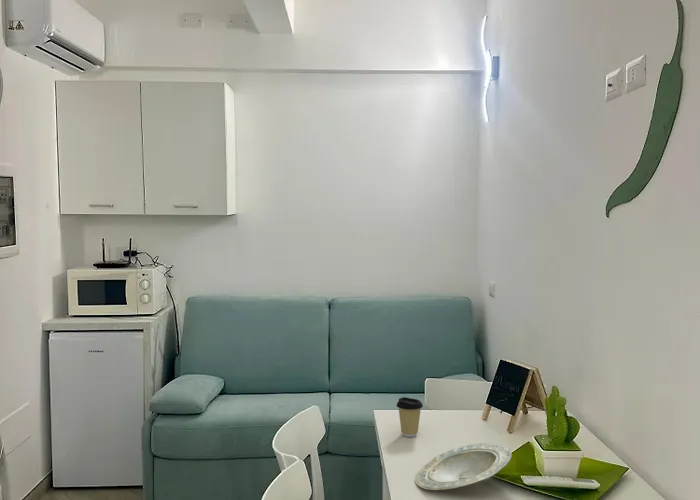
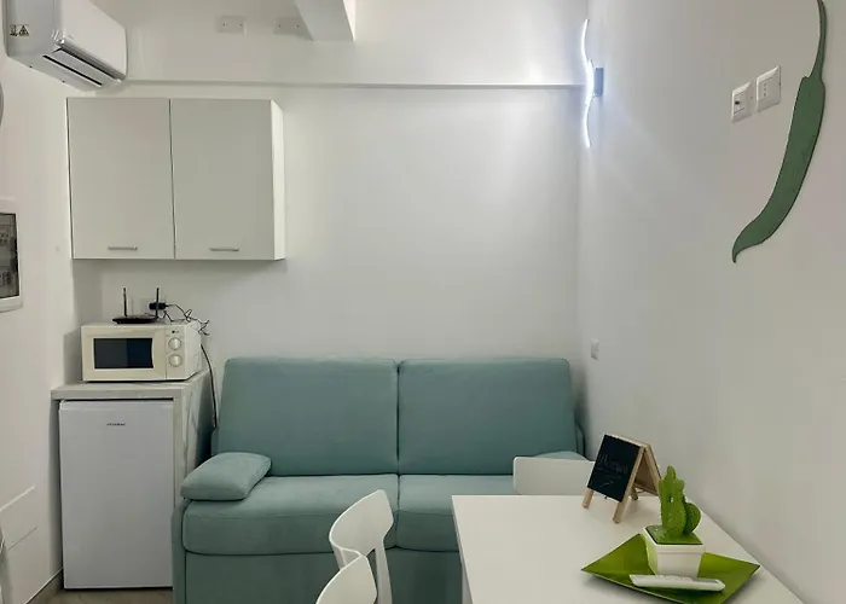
- coffee cup [396,396,424,438]
- plate [414,442,512,491]
